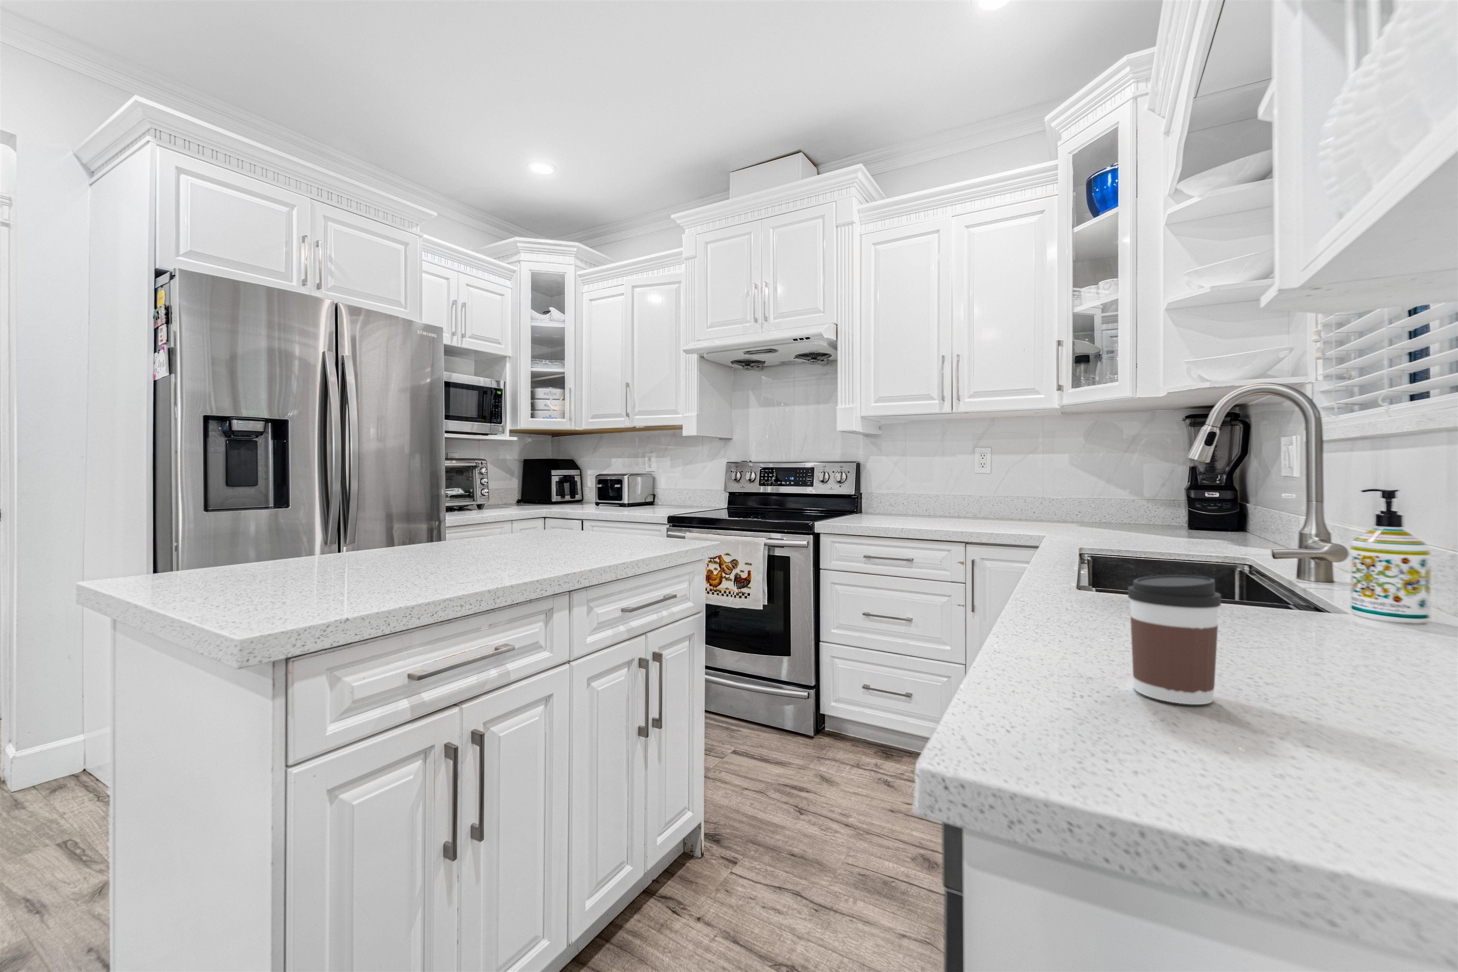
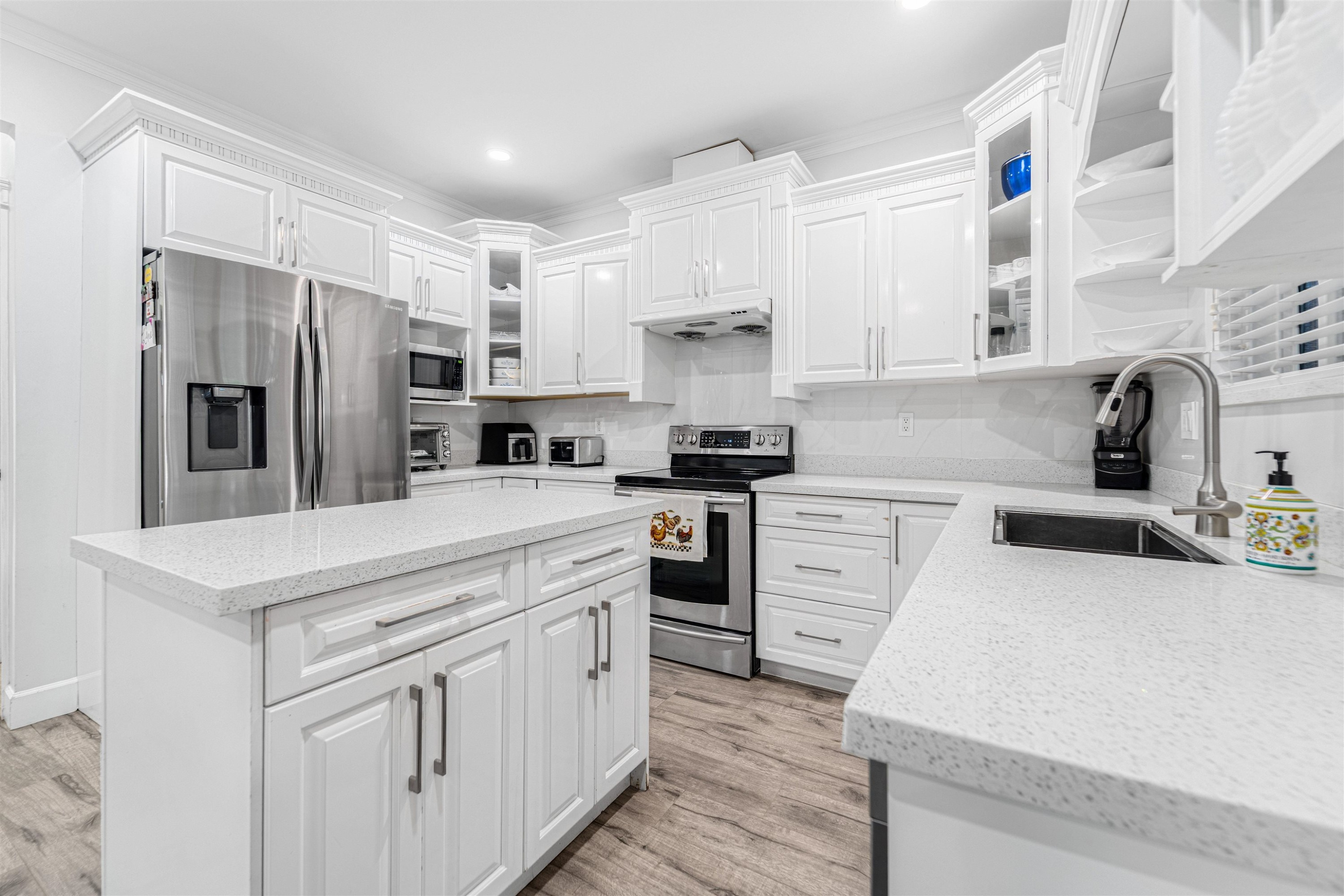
- coffee cup [1127,575,1222,705]
